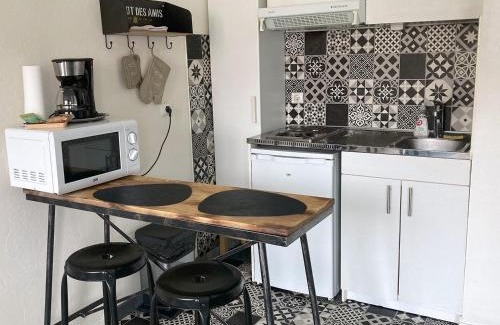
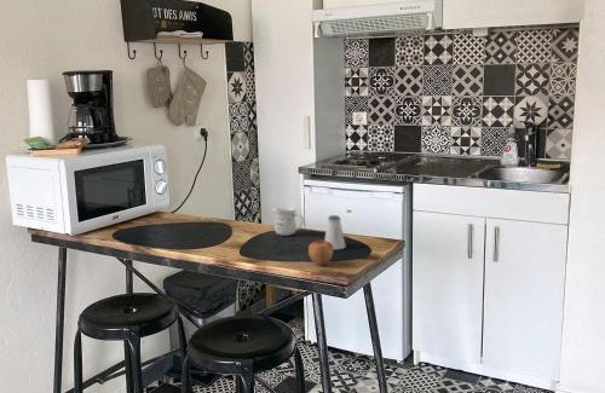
+ saltshaker [323,214,347,250]
+ apple [307,236,335,266]
+ mug [272,206,305,237]
